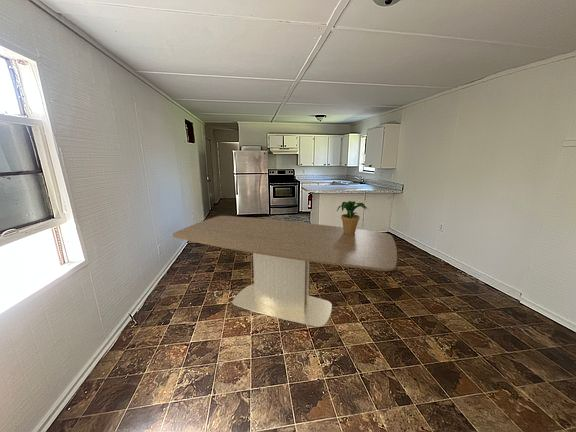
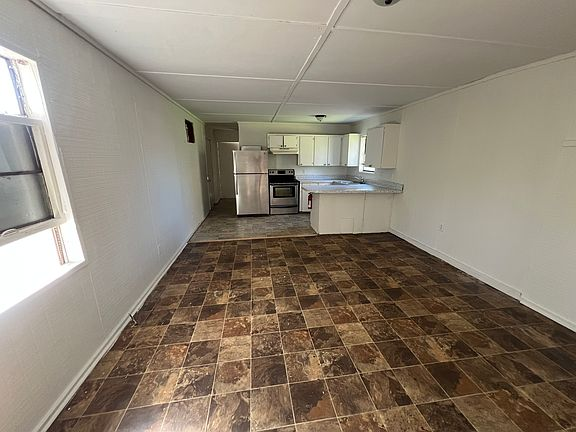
- dining table [172,215,398,327]
- potted plant [336,200,370,234]
